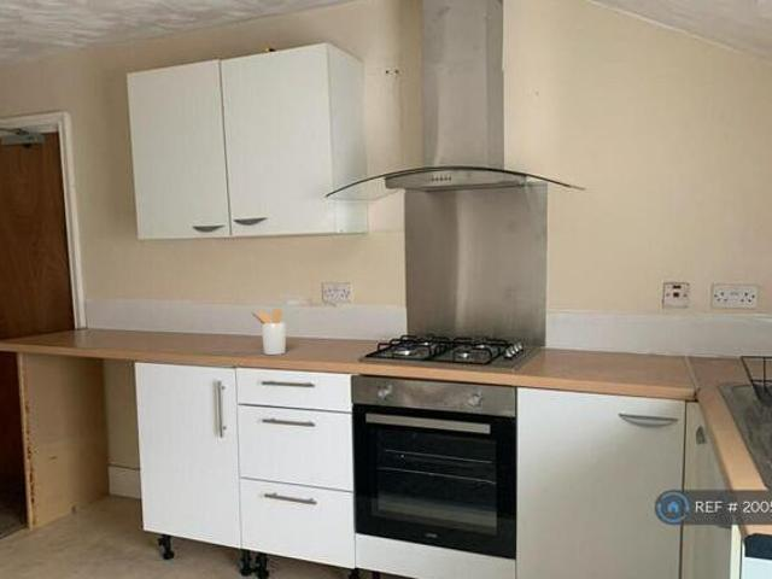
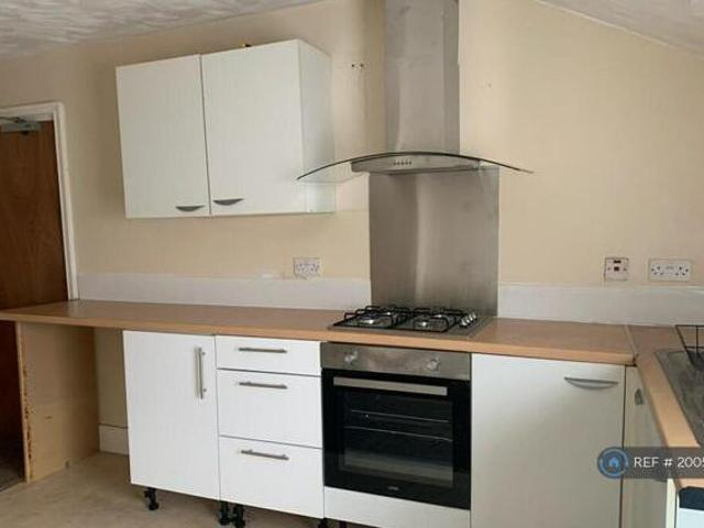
- utensil holder [248,308,287,356]
